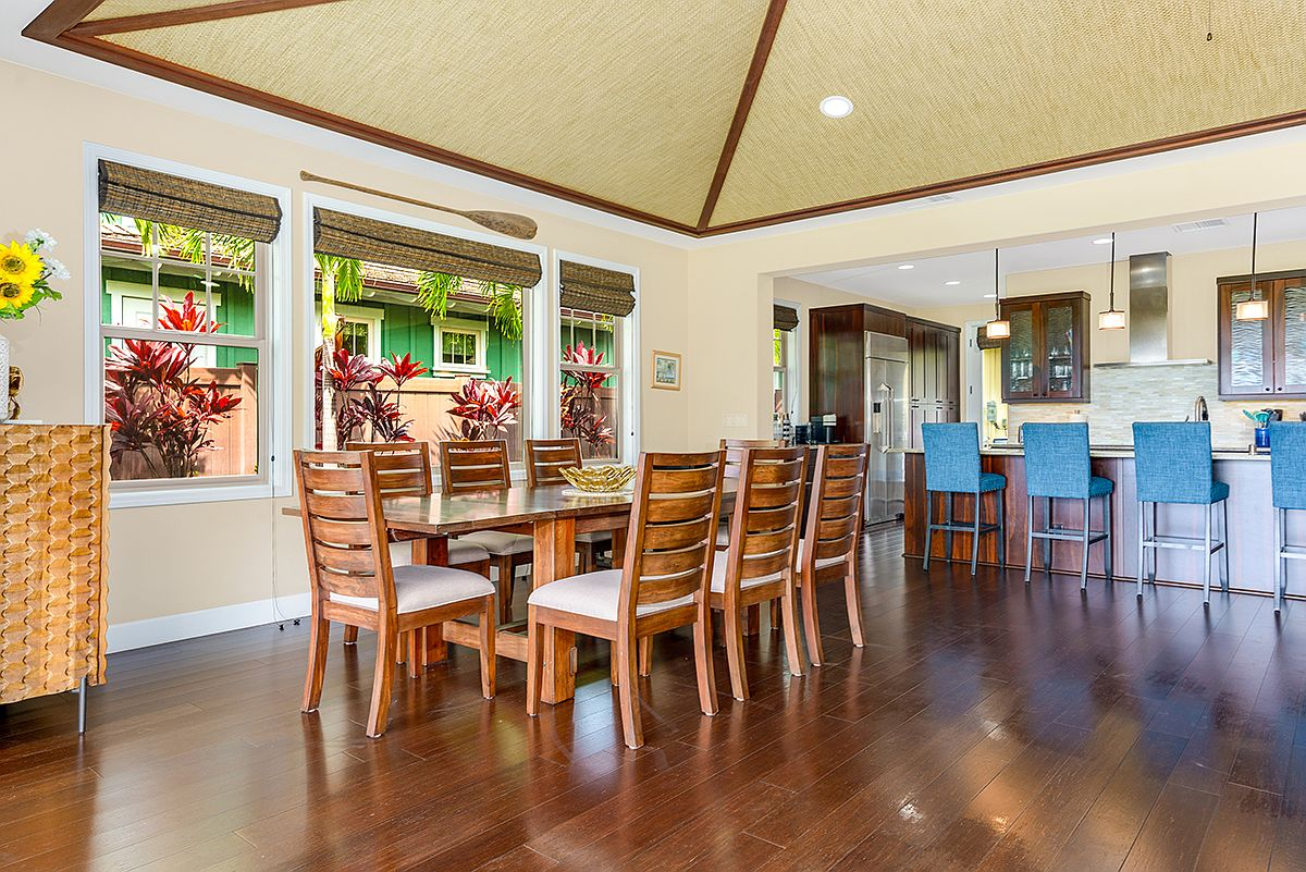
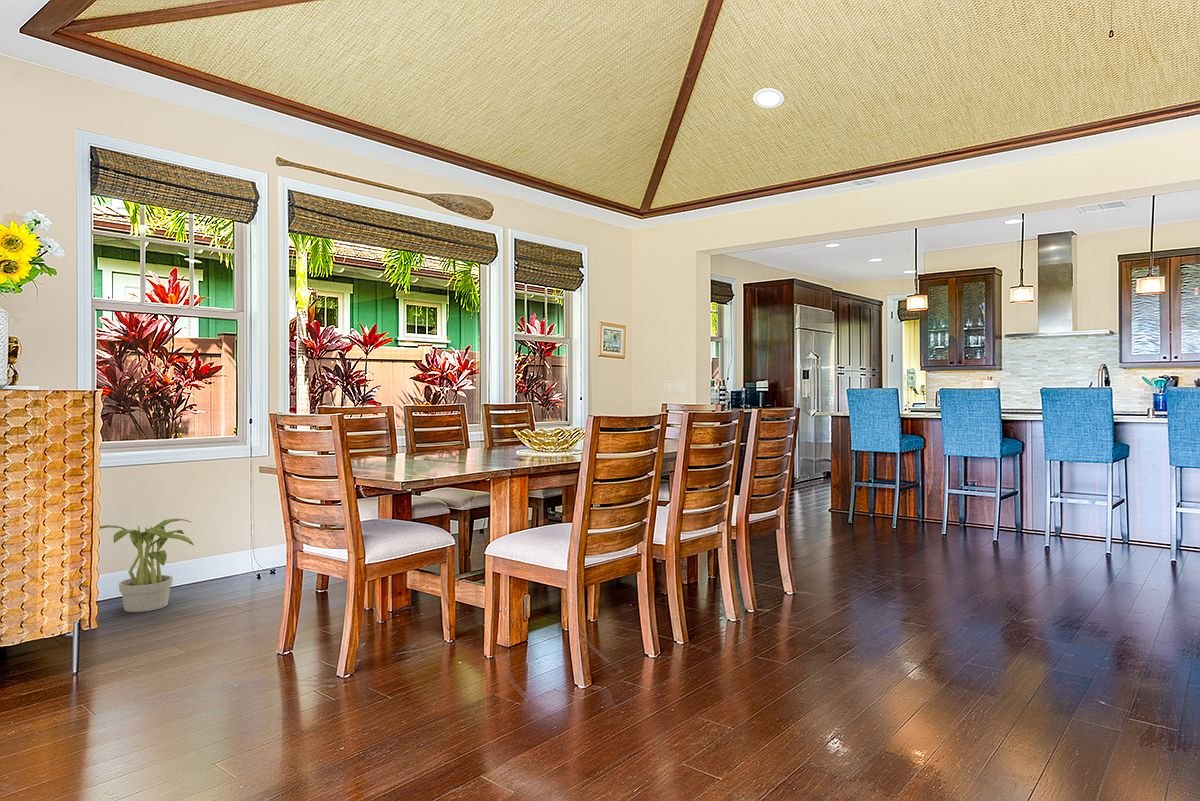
+ potted plant [99,517,195,613]
